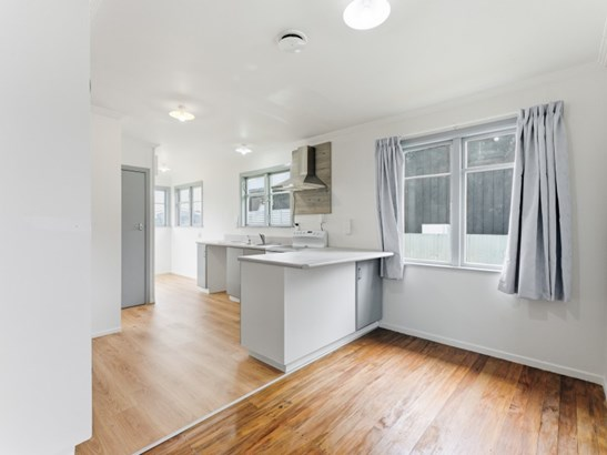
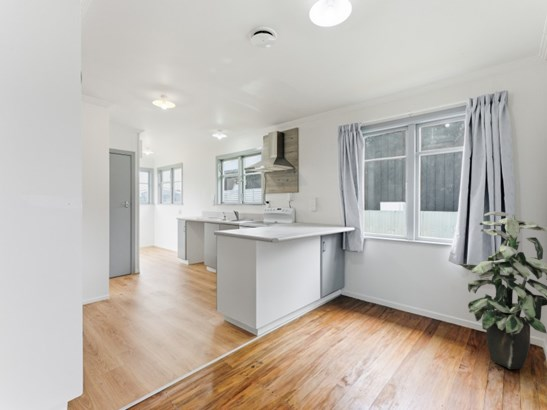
+ indoor plant [458,211,547,370]
